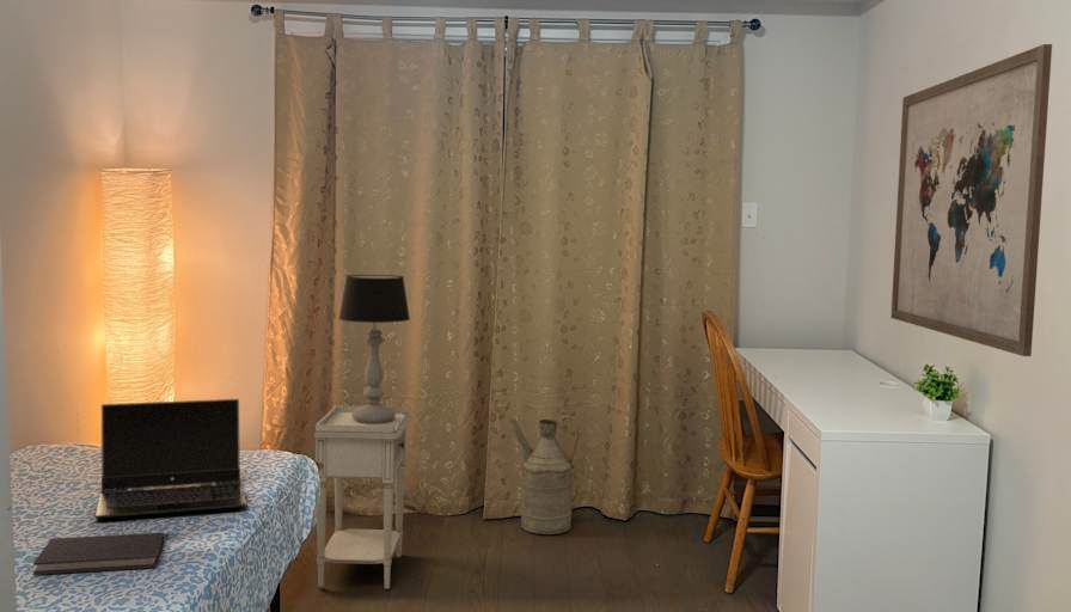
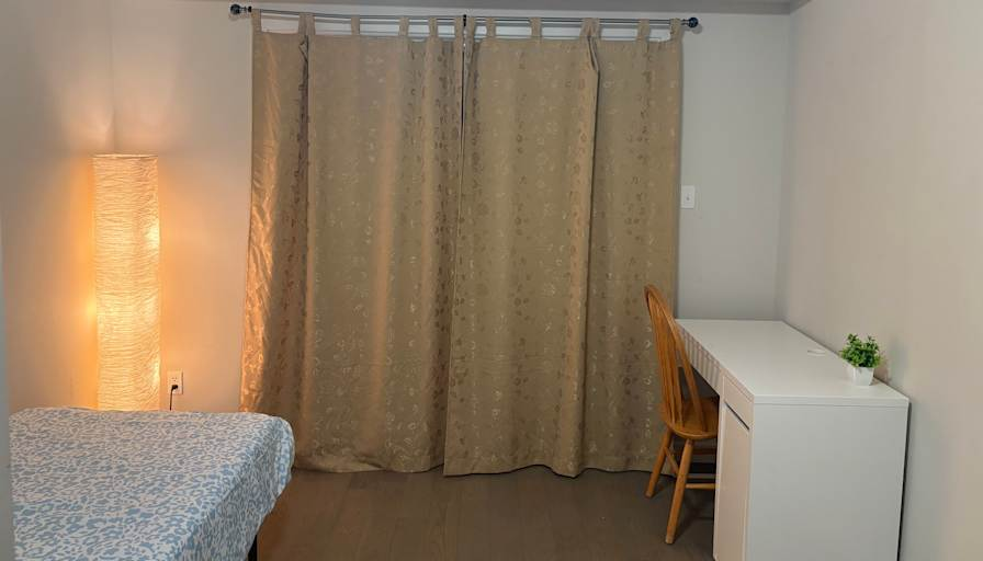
- diary [32,532,165,576]
- wall art [891,43,1053,357]
- watering can [509,414,580,536]
- laptop computer [94,398,249,519]
- table lamp [337,274,411,423]
- nightstand [313,405,412,590]
